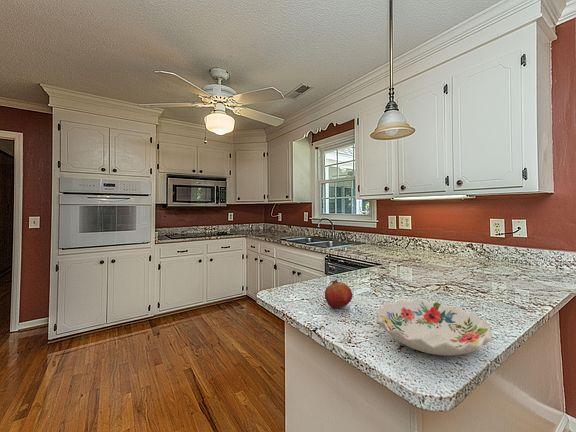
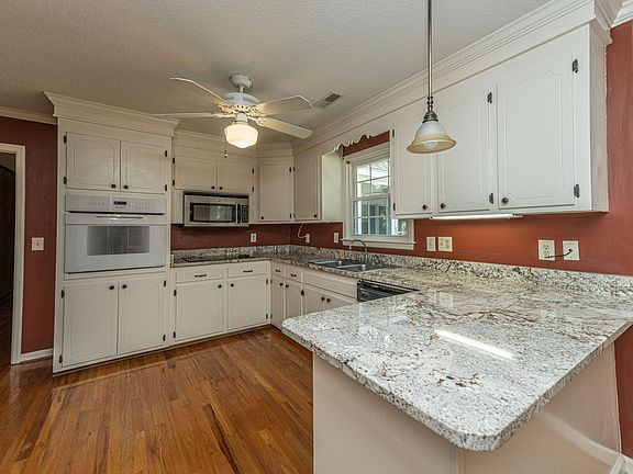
- decorative bowl [375,298,493,357]
- fruit [324,279,353,309]
